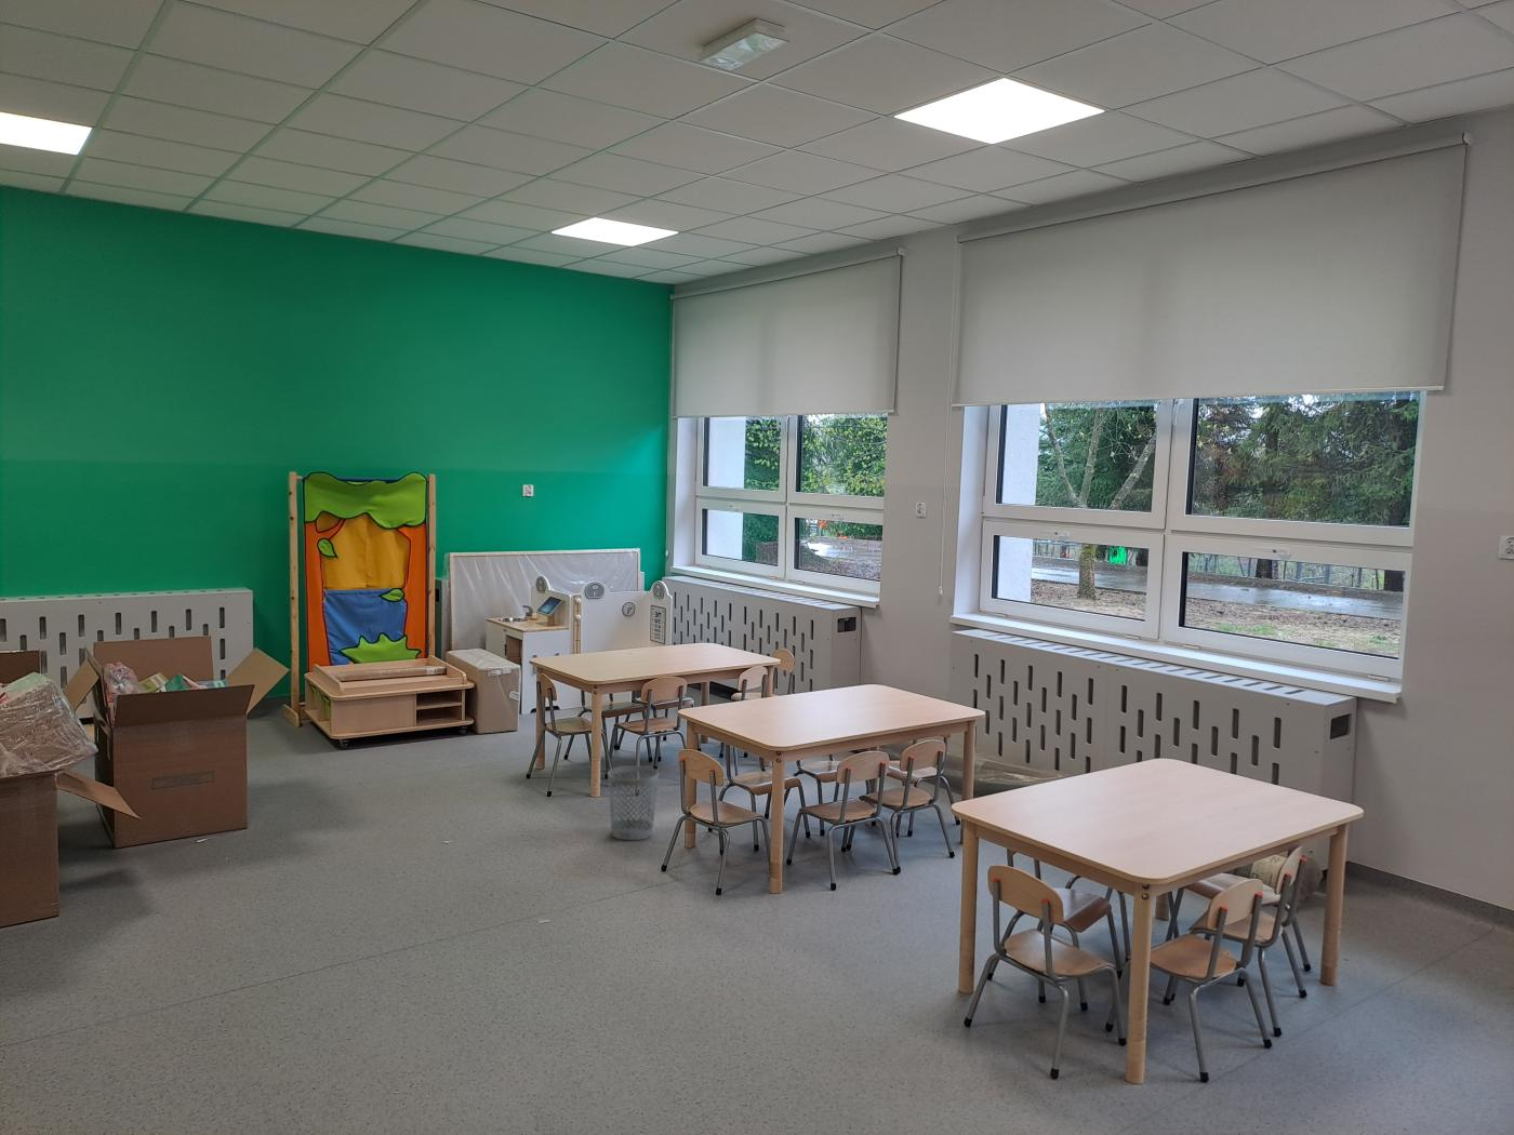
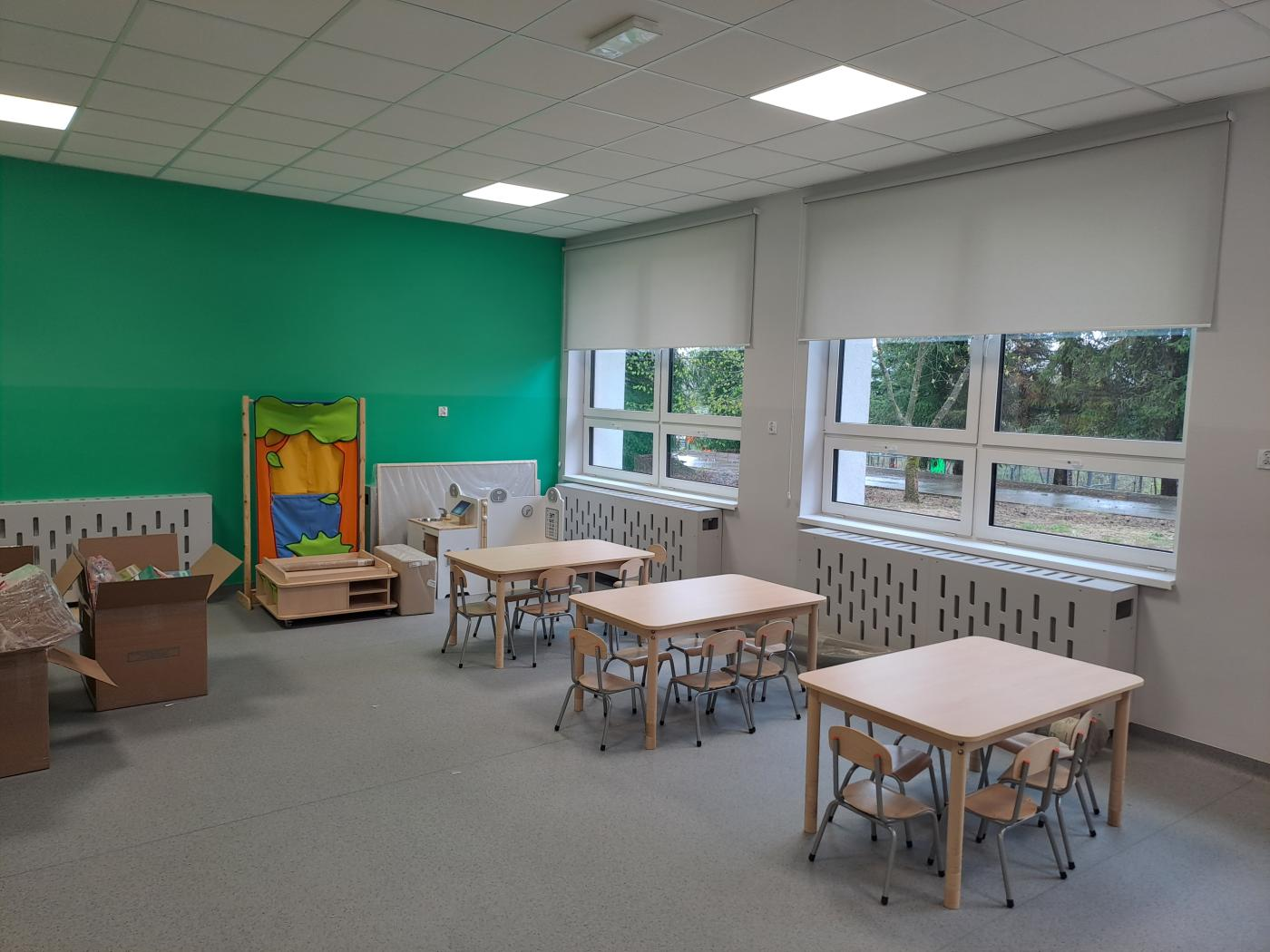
- wastebasket [607,765,659,841]
